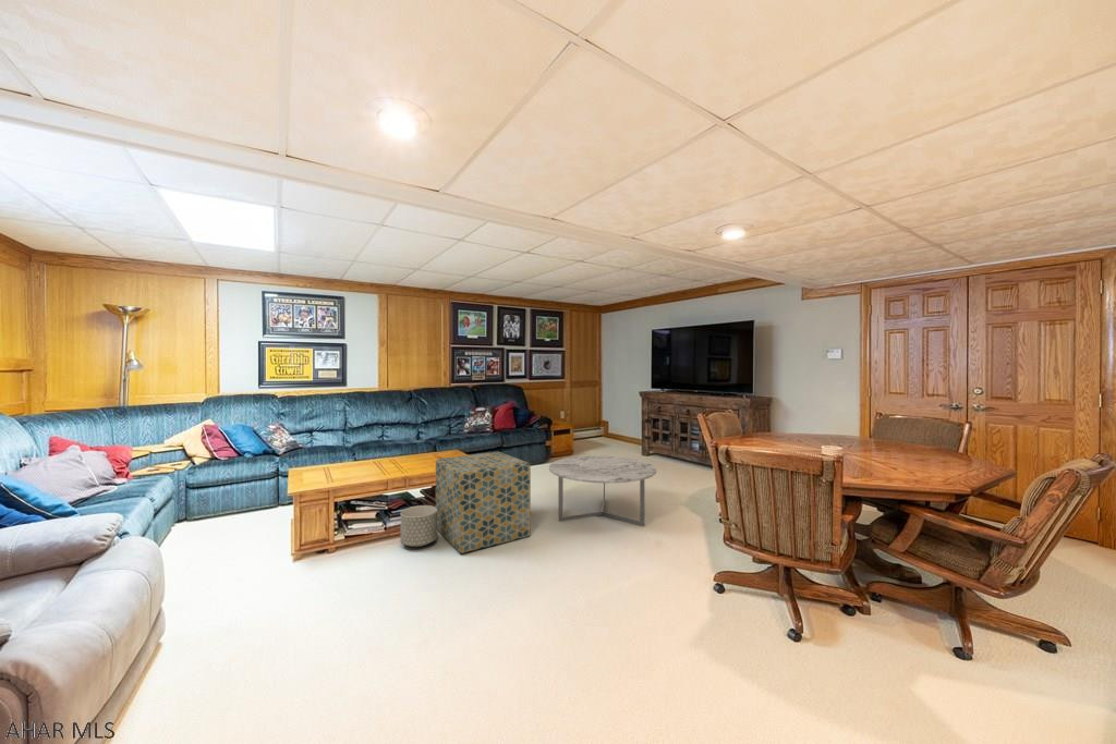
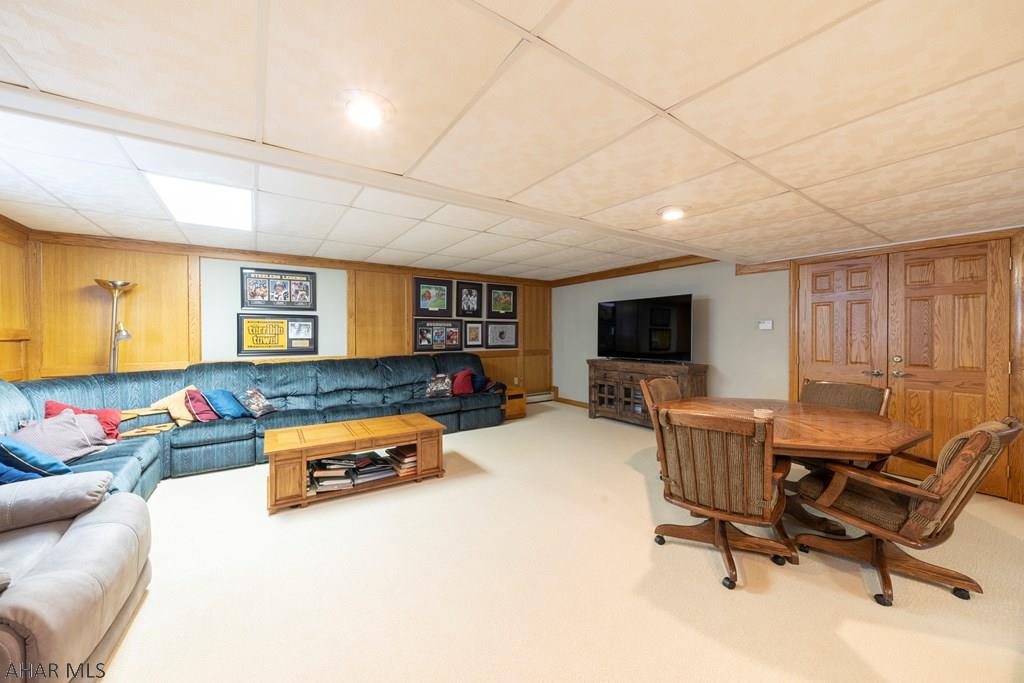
- storage ottoman [435,451,532,554]
- coffee table [548,455,657,527]
- planter [400,504,438,548]
